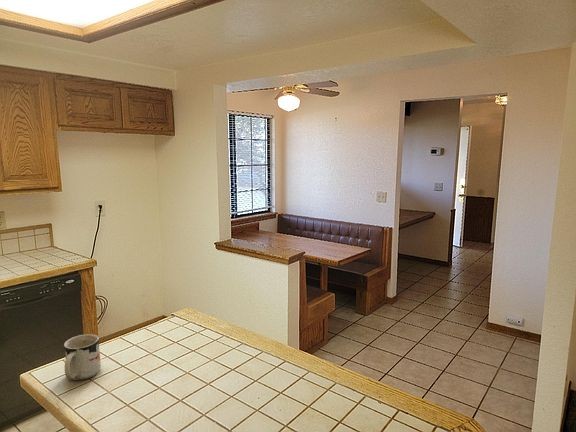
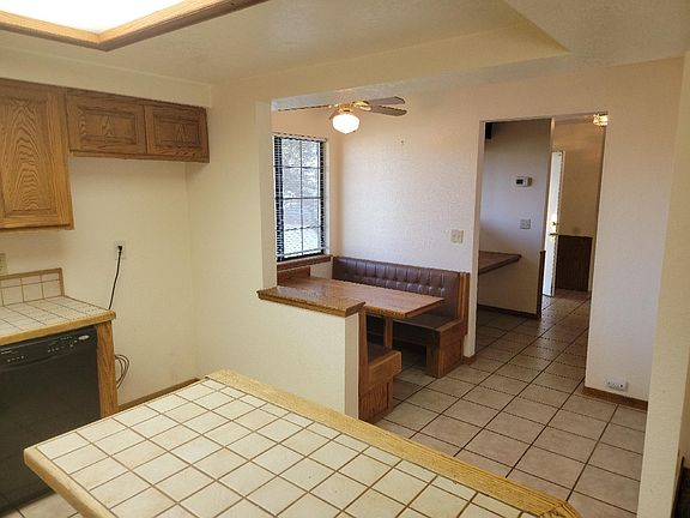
- mug [63,333,102,381]
